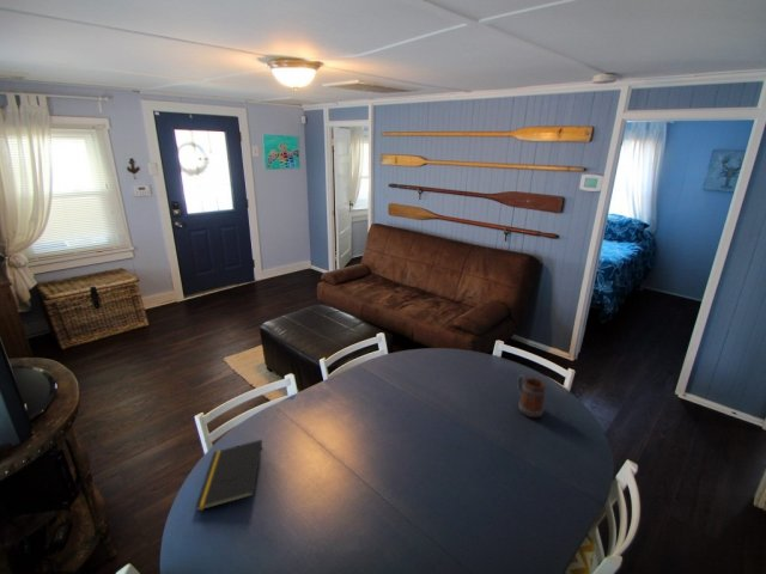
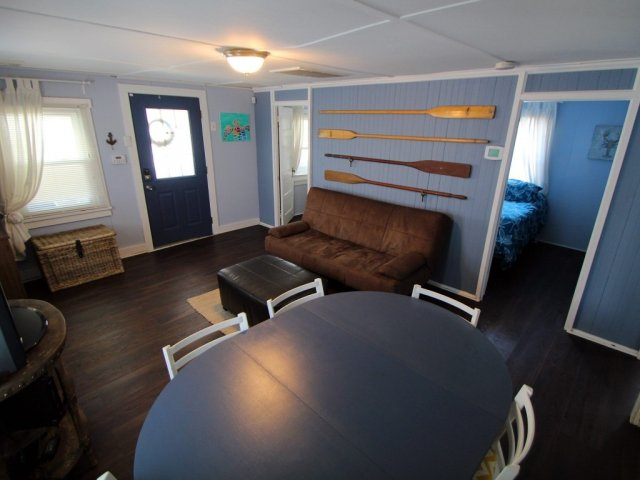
- mug [516,373,547,419]
- notepad [194,439,263,512]
